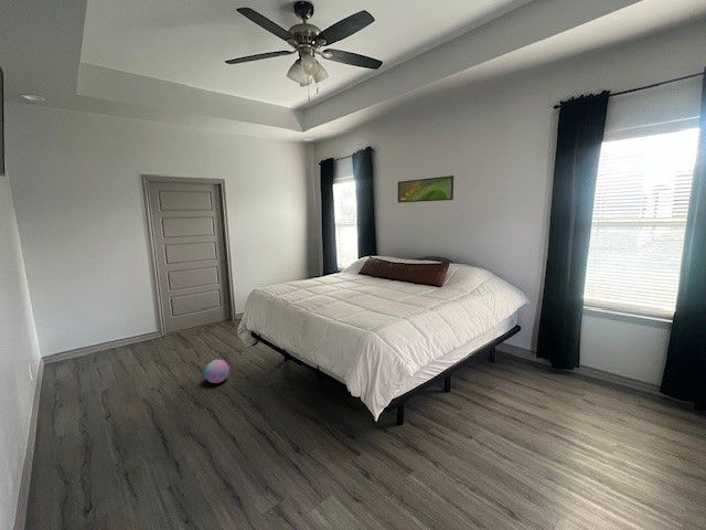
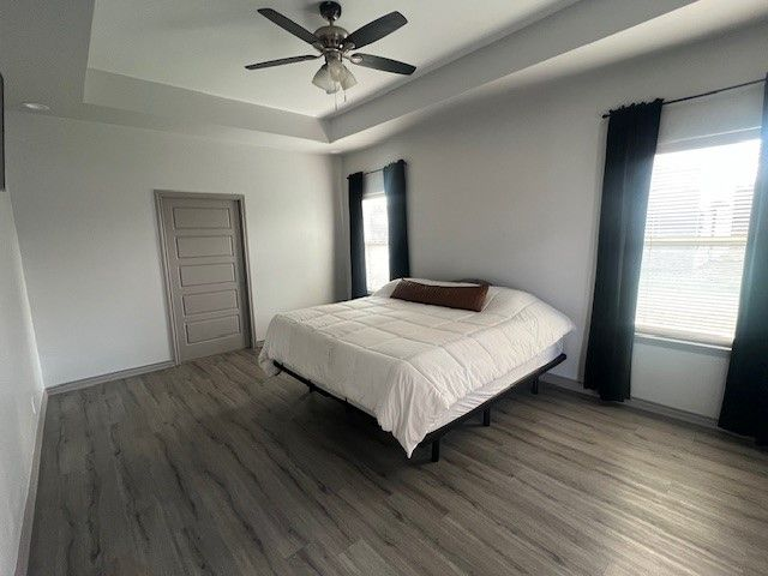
- decorative ball [204,359,229,384]
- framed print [397,174,454,204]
